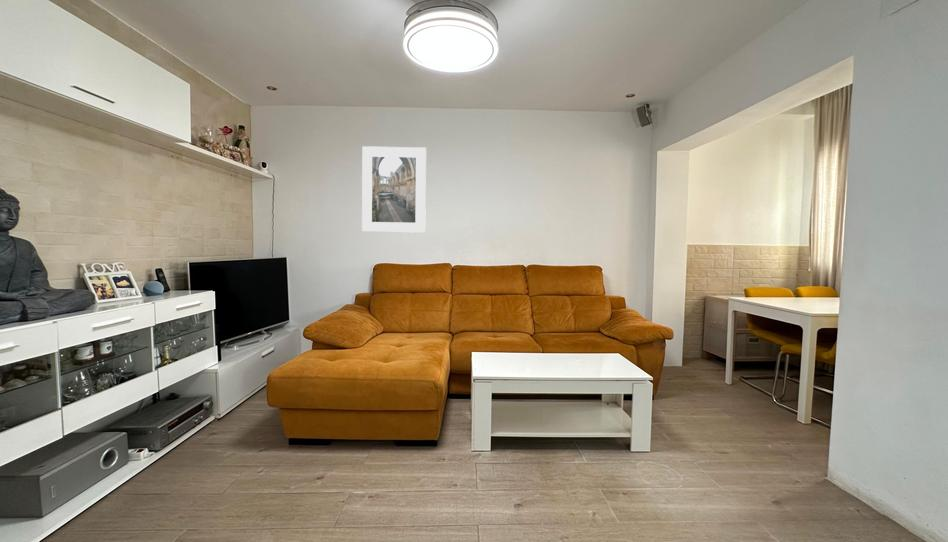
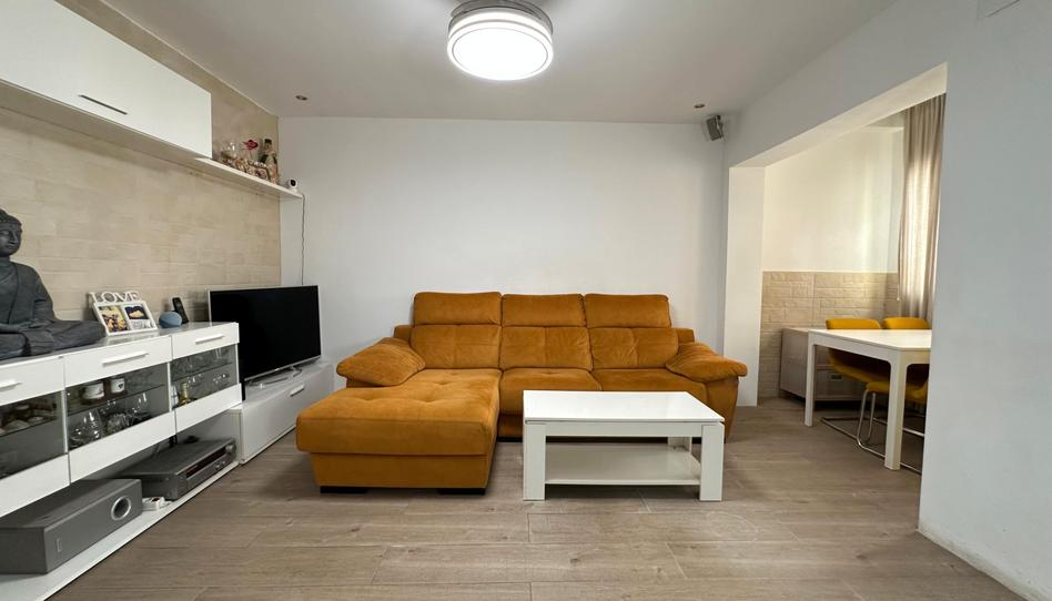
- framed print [361,145,427,234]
